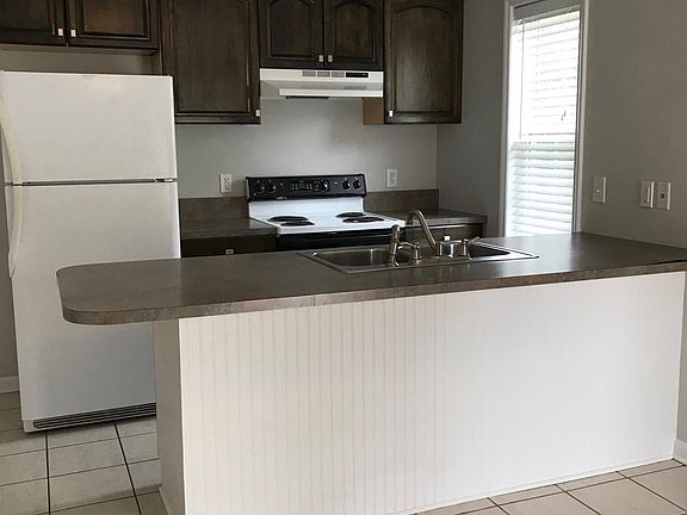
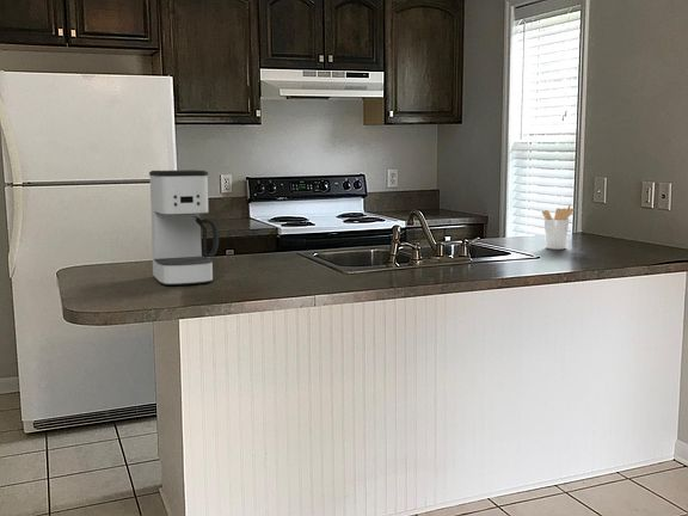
+ coffee maker [148,168,220,287]
+ utensil holder [541,203,576,251]
